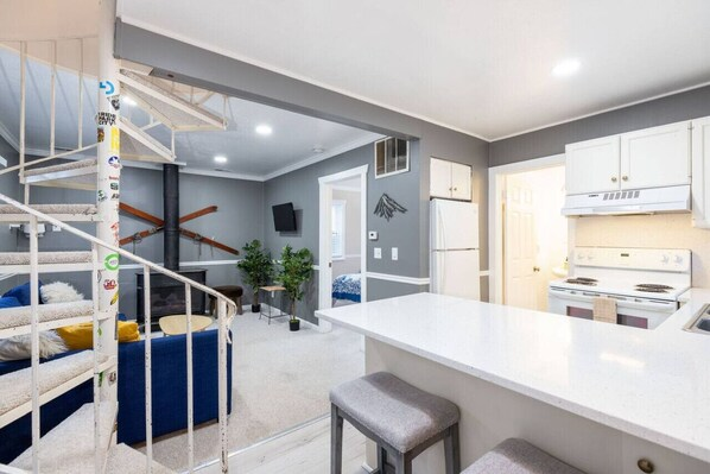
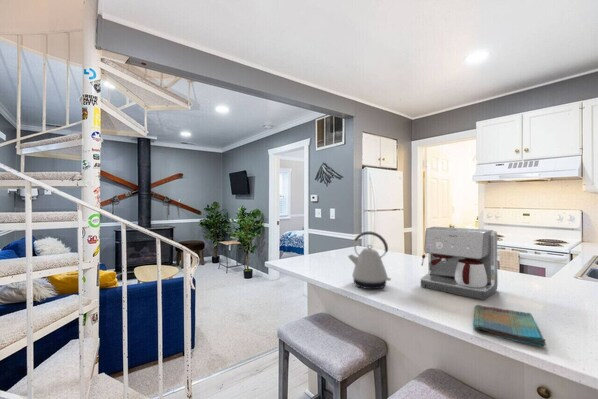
+ dish towel [472,304,547,348]
+ kettle [347,231,392,290]
+ coffee maker [420,226,499,301]
